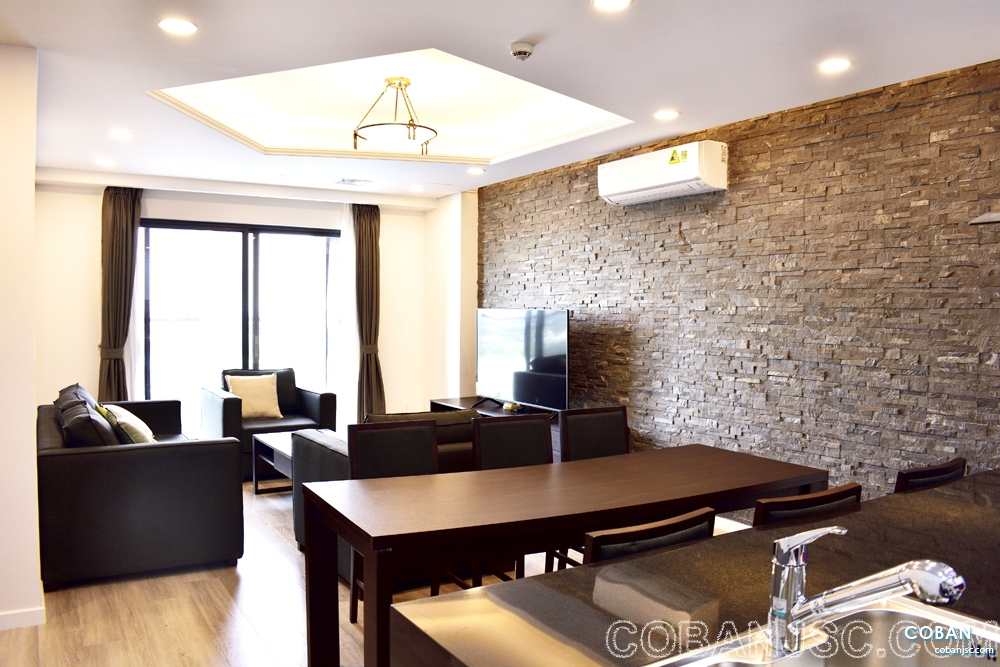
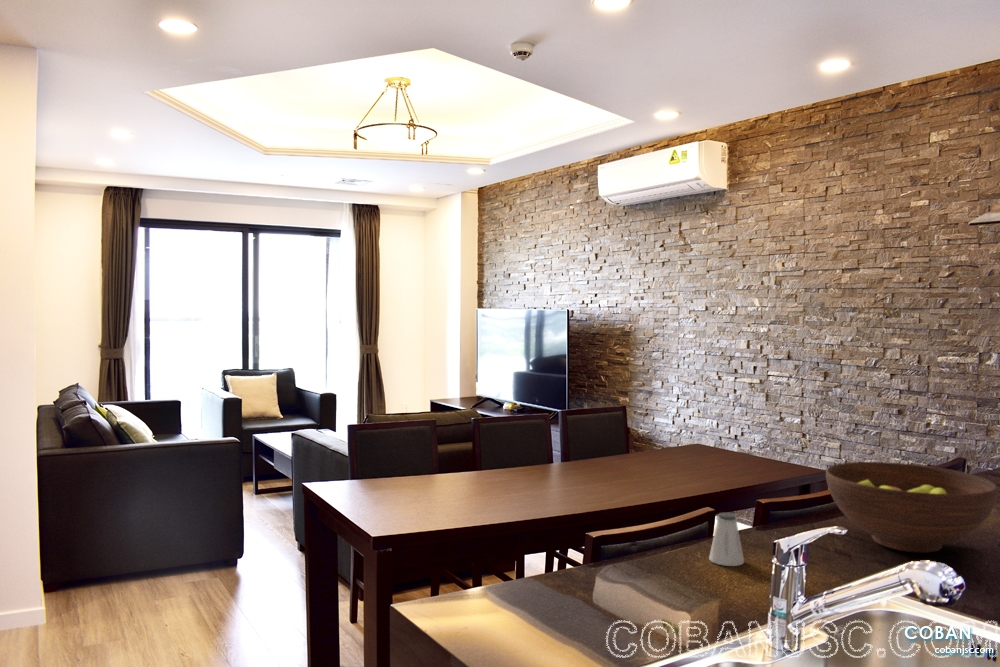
+ saltshaker [708,512,745,567]
+ fruit bowl [825,461,999,554]
